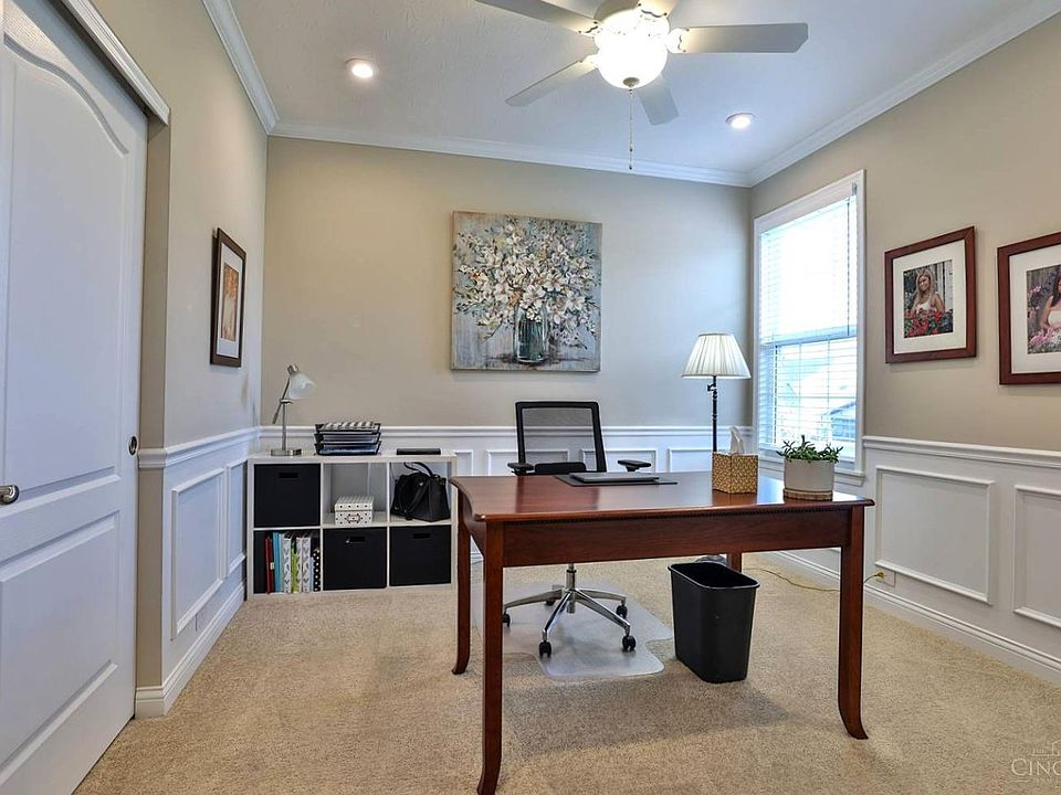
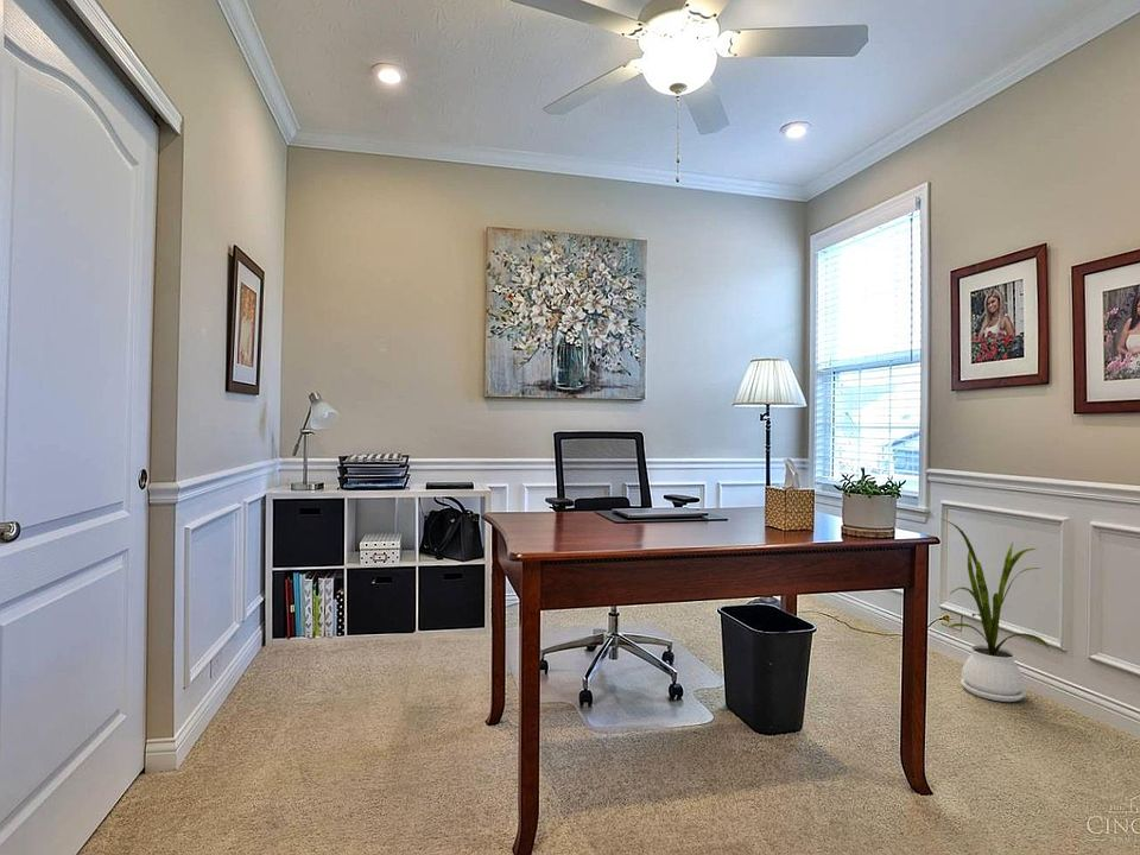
+ house plant [940,518,1051,703]
